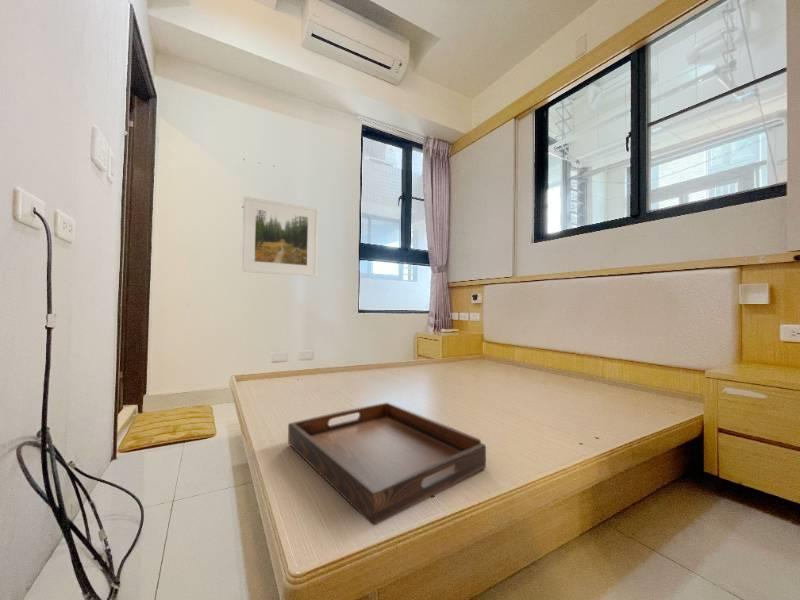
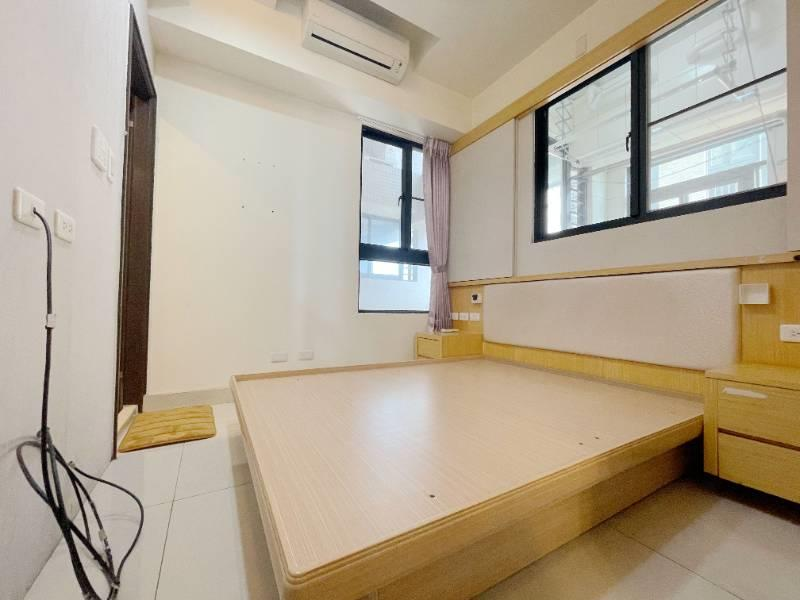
- serving tray [287,401,487,526]
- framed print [241,195,319,277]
